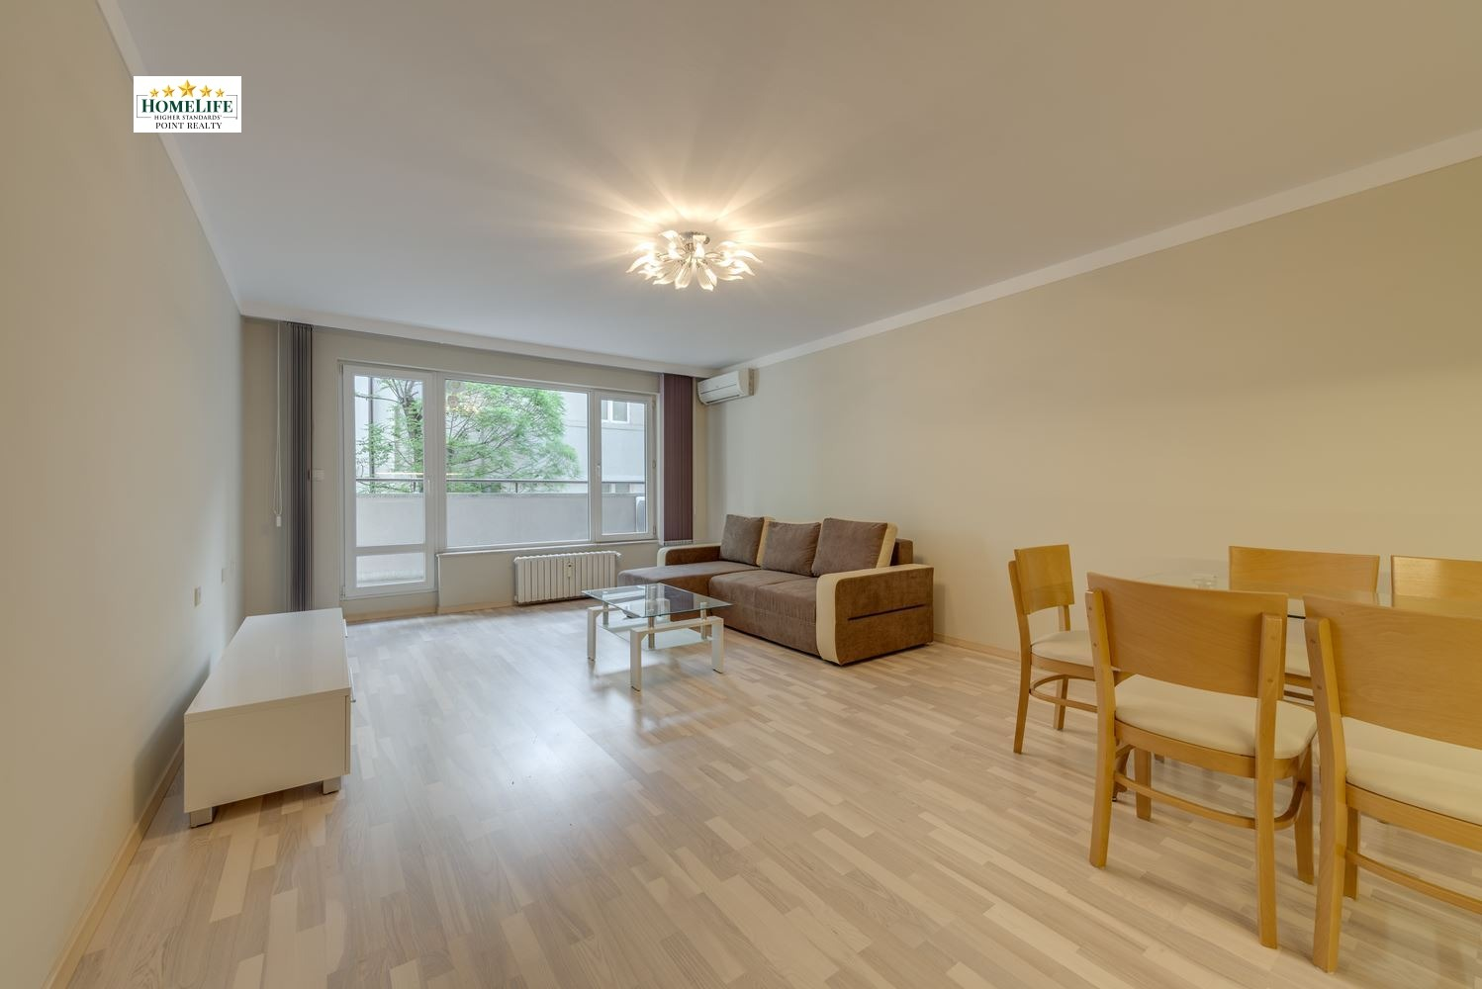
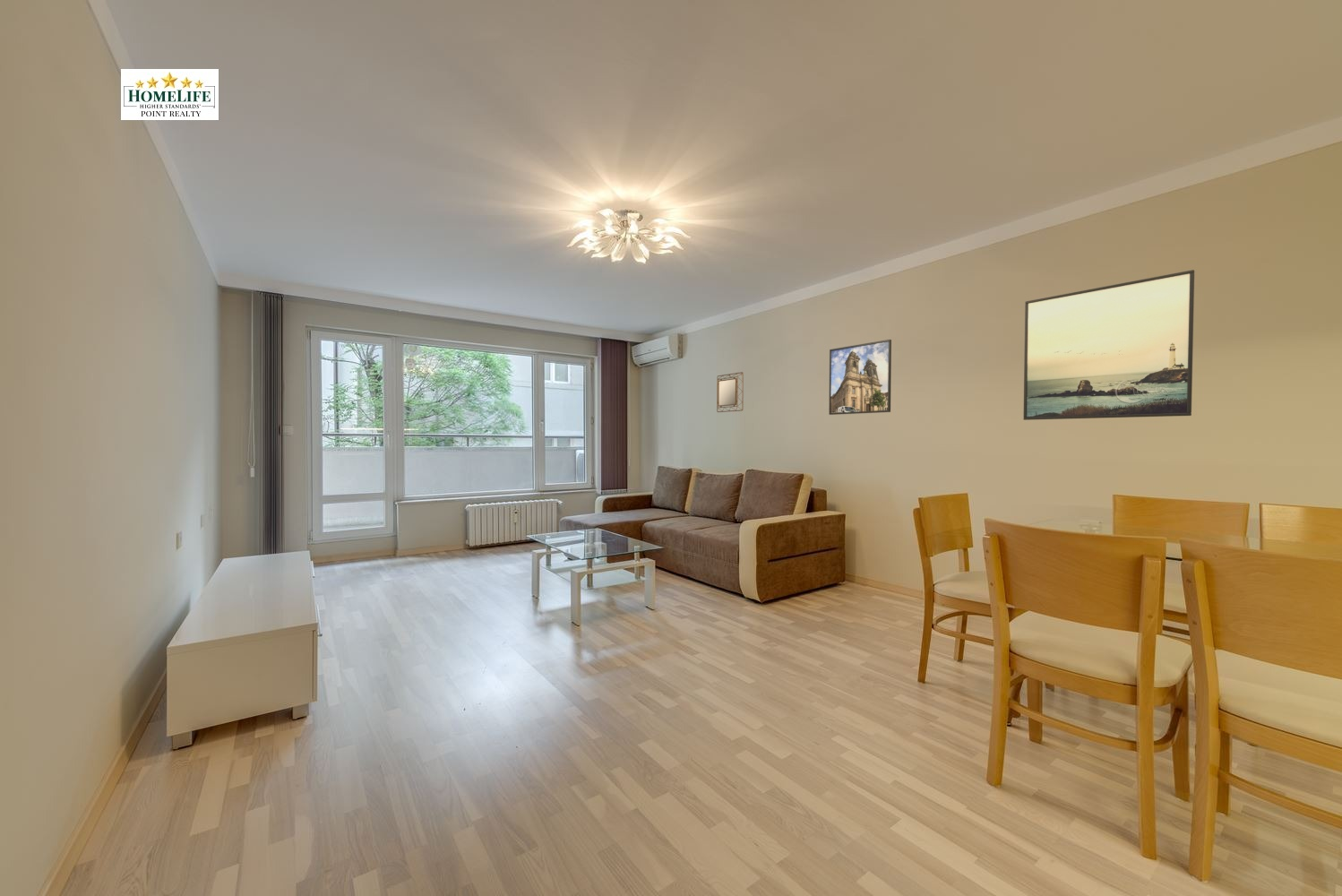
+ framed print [828,339,892,416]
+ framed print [1022,269,1195,421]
+ home mirror [716,371,744,413]
